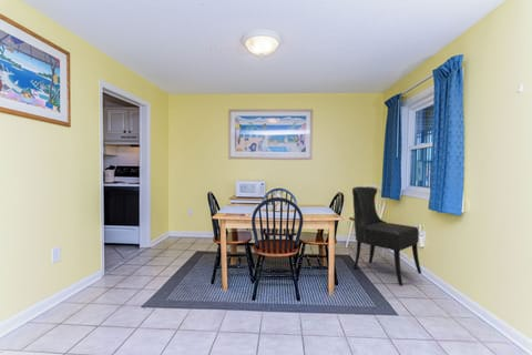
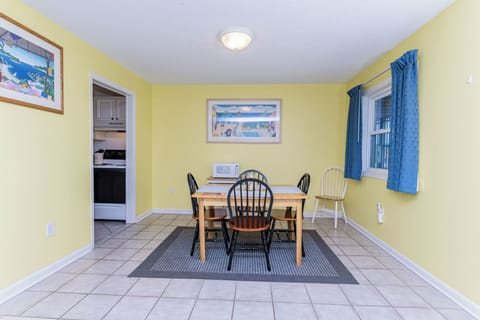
- dining chair [351,185,422,286]
